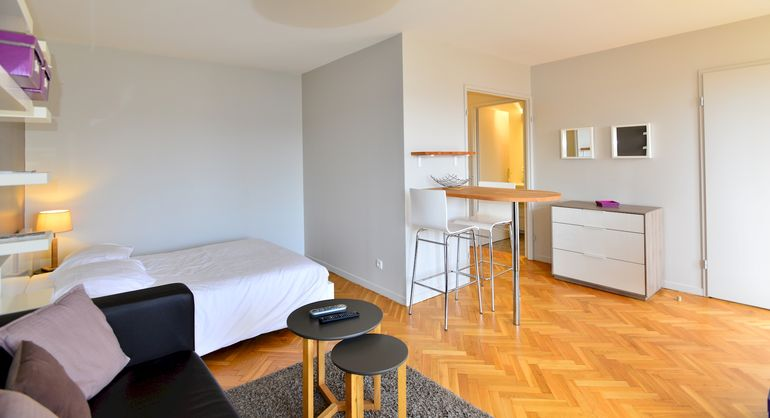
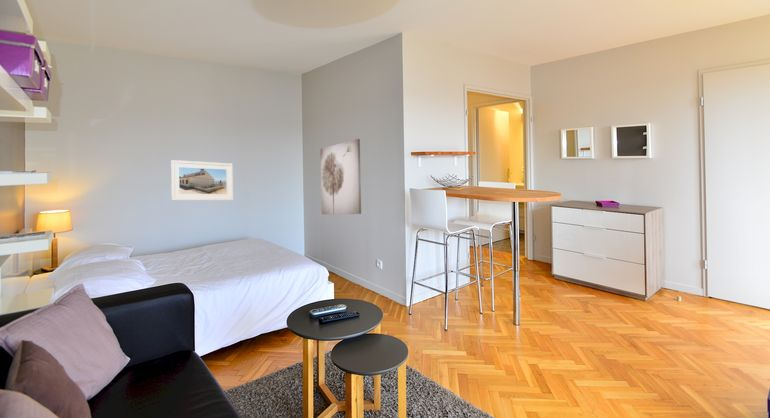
+ wall art [319,138,362,215]
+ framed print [170,159,234,201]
